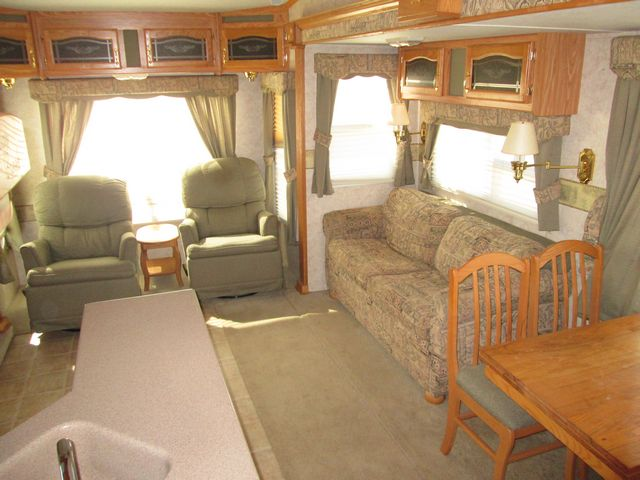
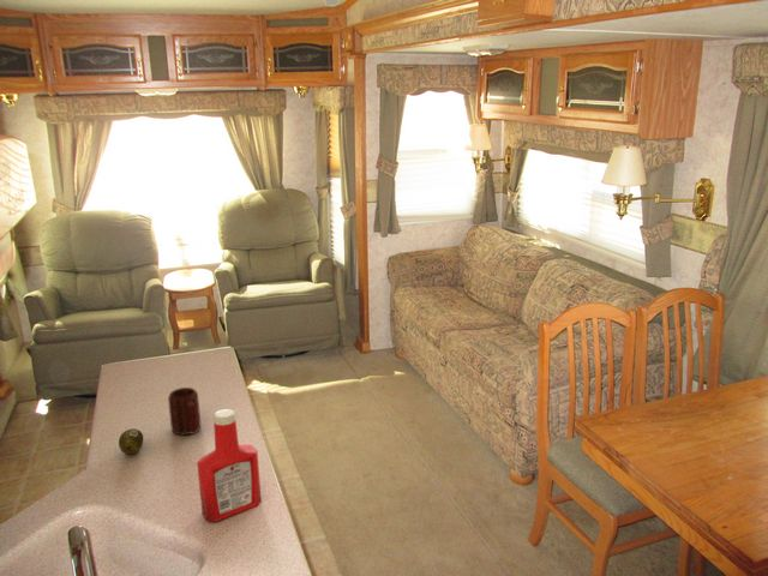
+ mug [167,386,202,436]
+ fruit [118,427,144,456]
+ soap bottle [196,408,262,523]
